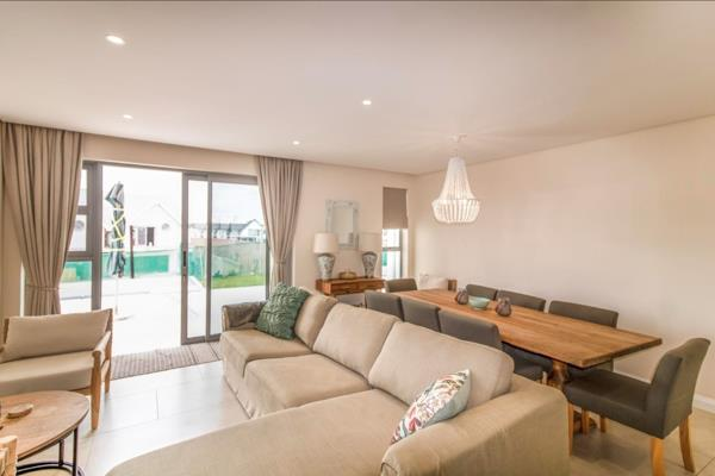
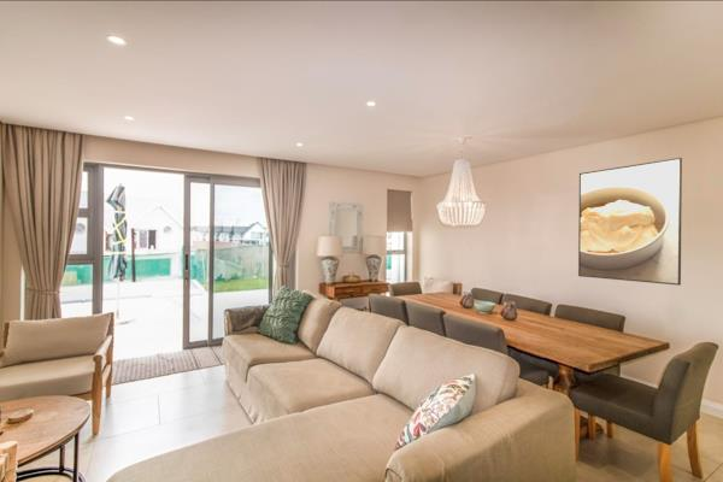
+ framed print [577,157,683,287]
